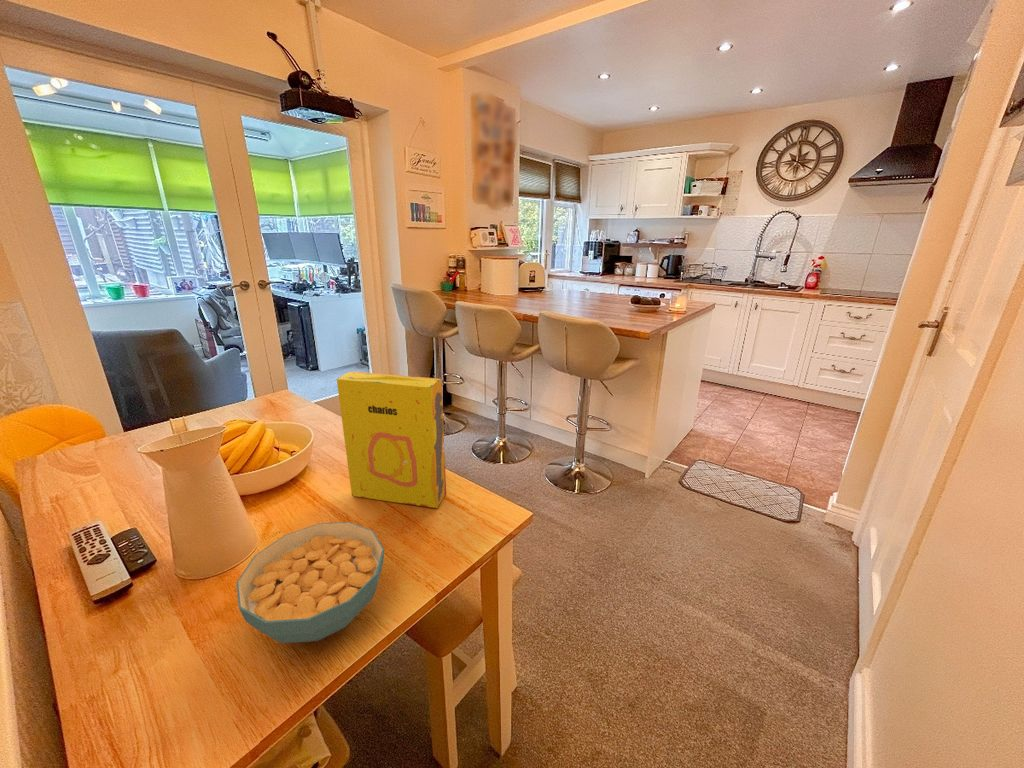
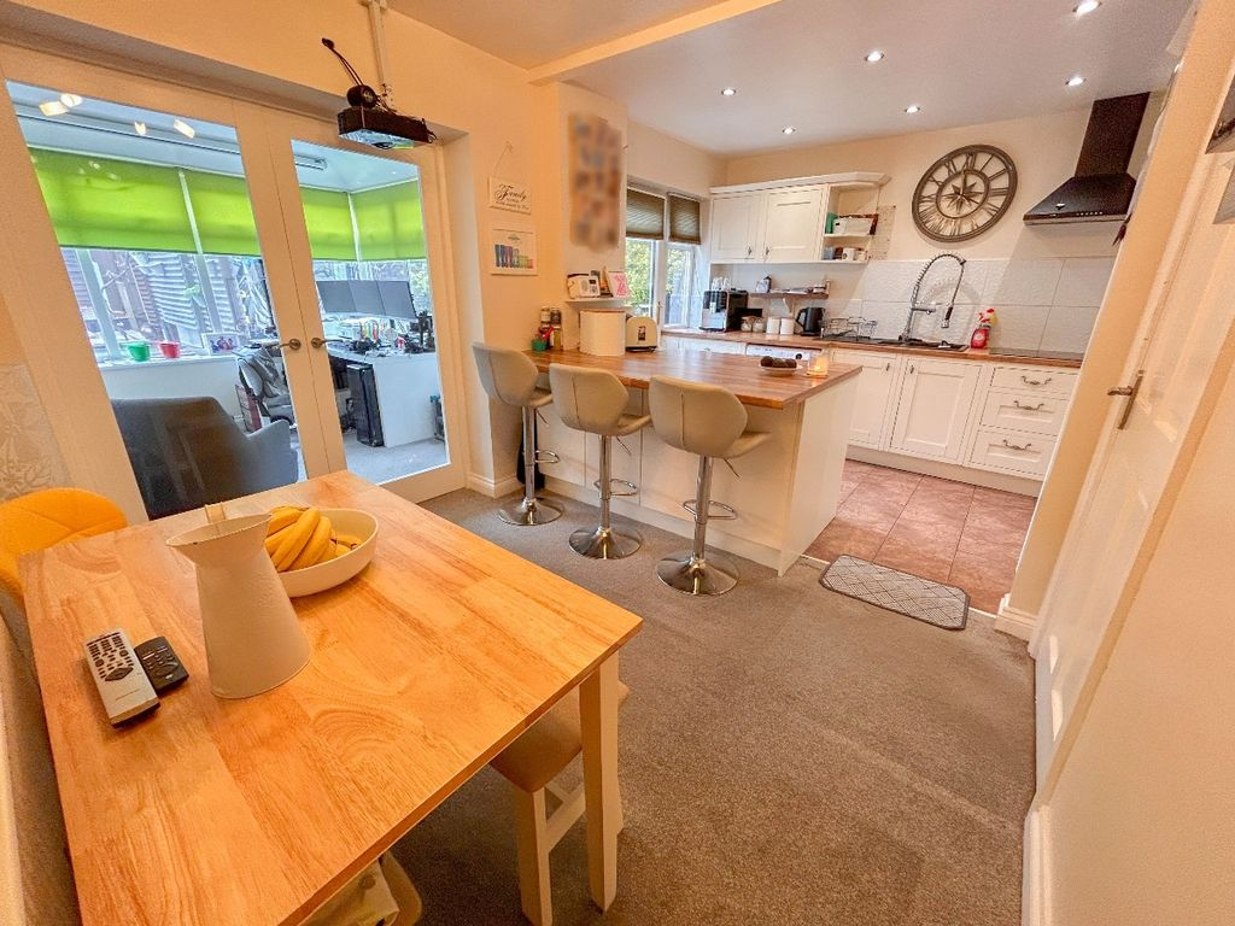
- cereal bowl [235,521,385,644]
- cereal box [336,370,447,509]
